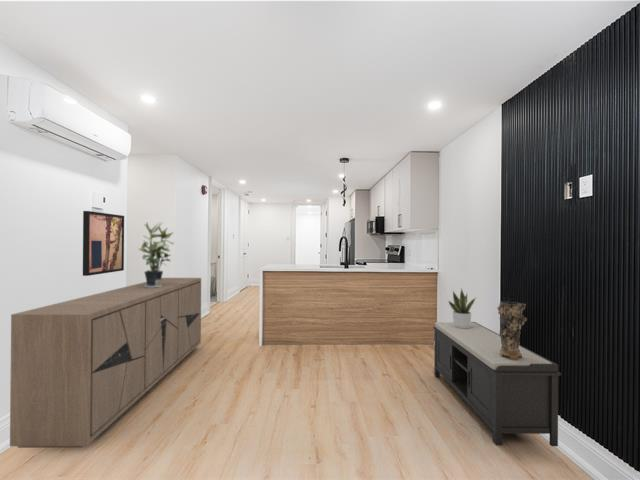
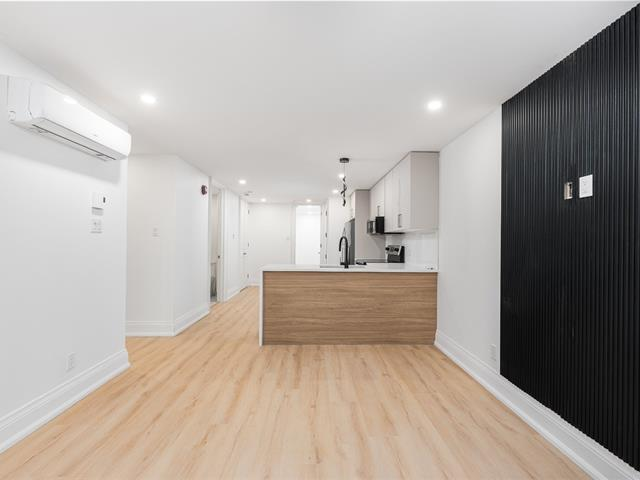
- potted plant [448,287,477,328]
- wall art [82,210,125,277]
- decorative vase [496,301,528,360]
- bench [432,321,562,447]
- sideboard [9,277,202,449]
- potted plant [138,221,175,288]
